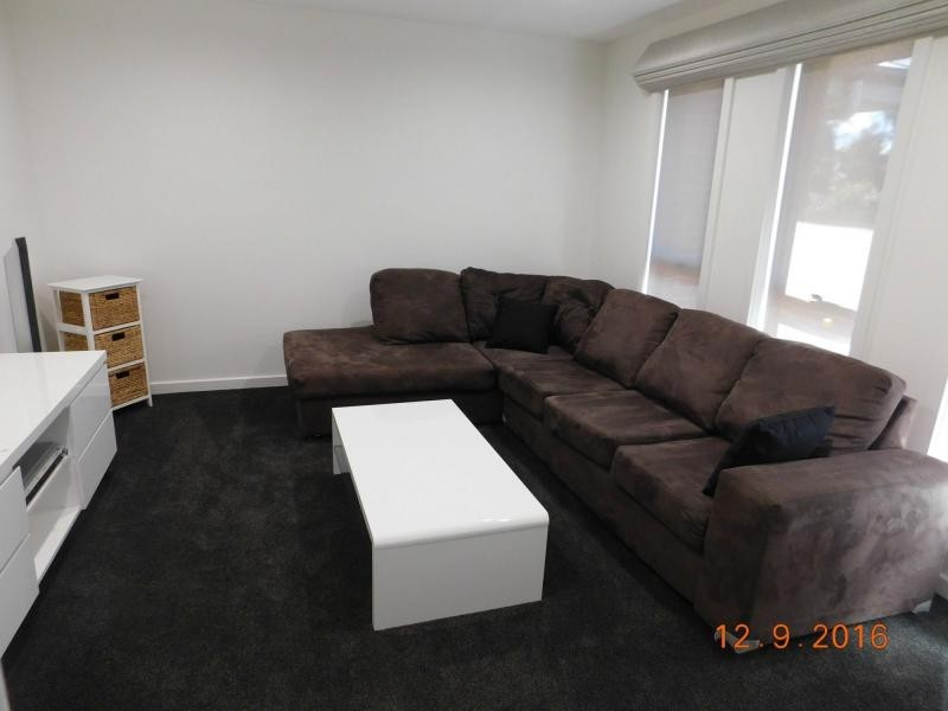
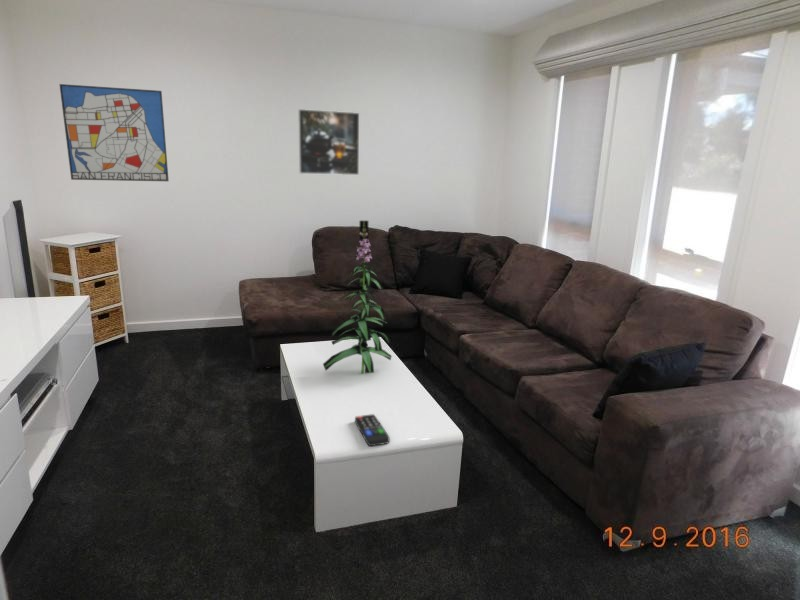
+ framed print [297,108,360,176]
+ remote control [354,413,390,447]
+ wall art [59,83,170,182]
+ plant [322,219,393,375]
